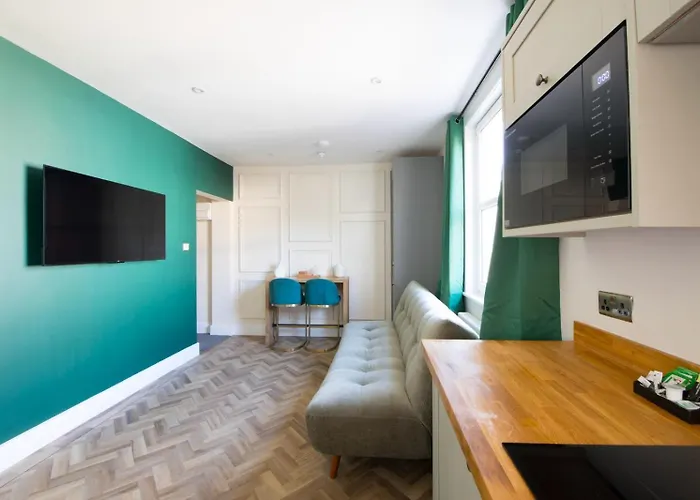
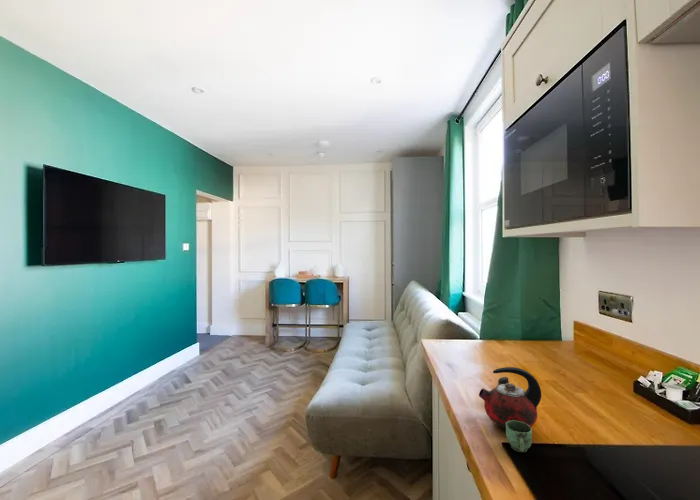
+ kettle [478,366,542,453]
